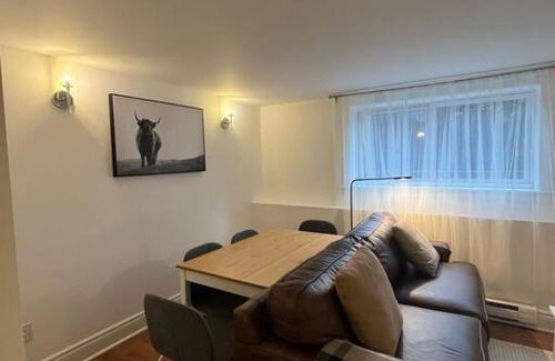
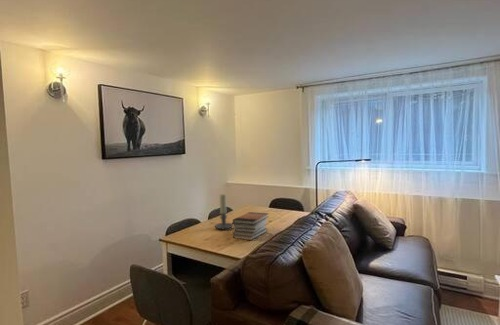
+ book stack [231,211,270,241]
+ candle holder [214,193,235,230]
